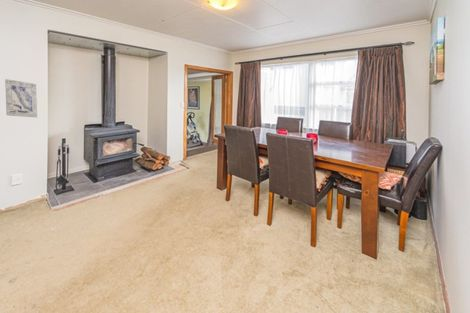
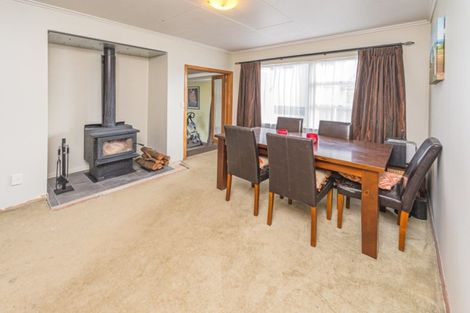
- wall art [4,78,38,119]
